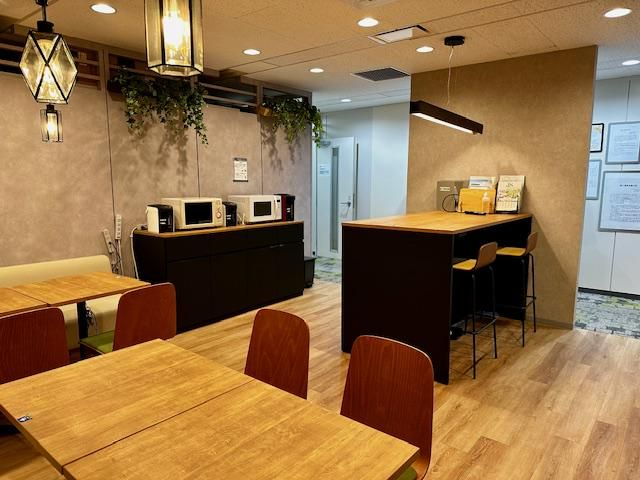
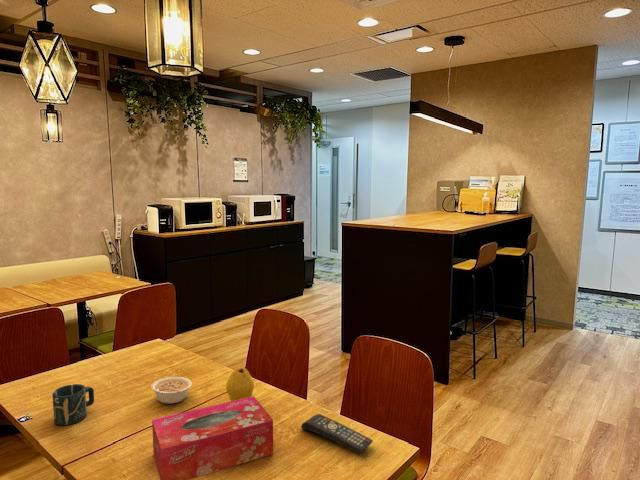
+ tissue box [151,395,274,480]
+ legume [150,376,193,405]
+ remote control [300,413,374,454]
+ cup [51,383,95,426]
+ fruit [225,366,255,402]
